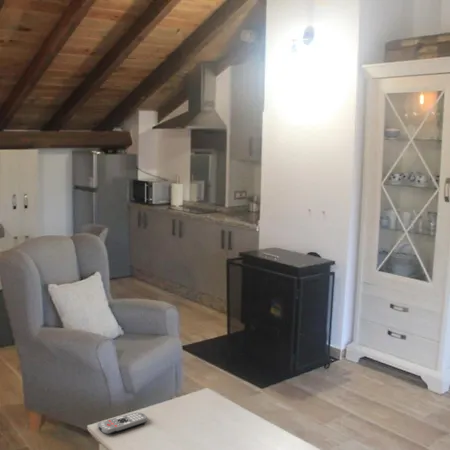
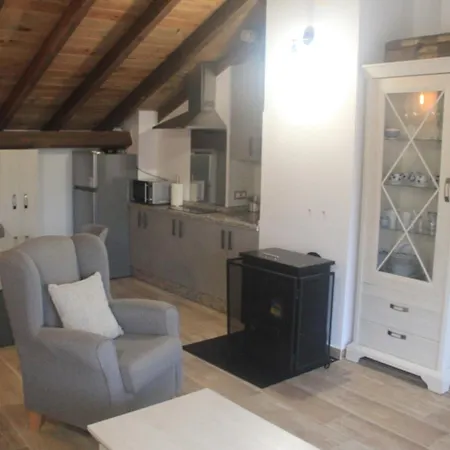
- remote control [96,411,148,436]
